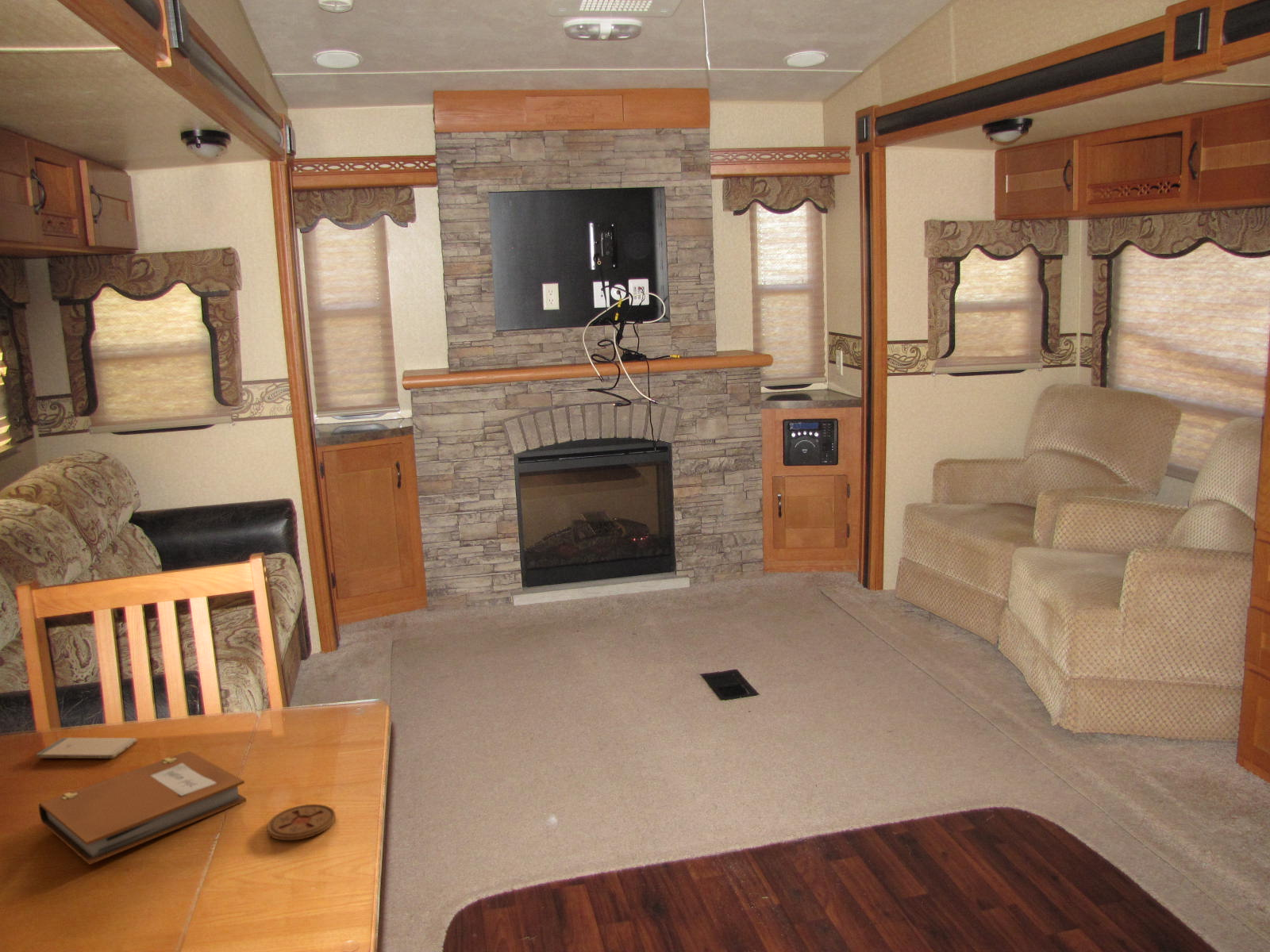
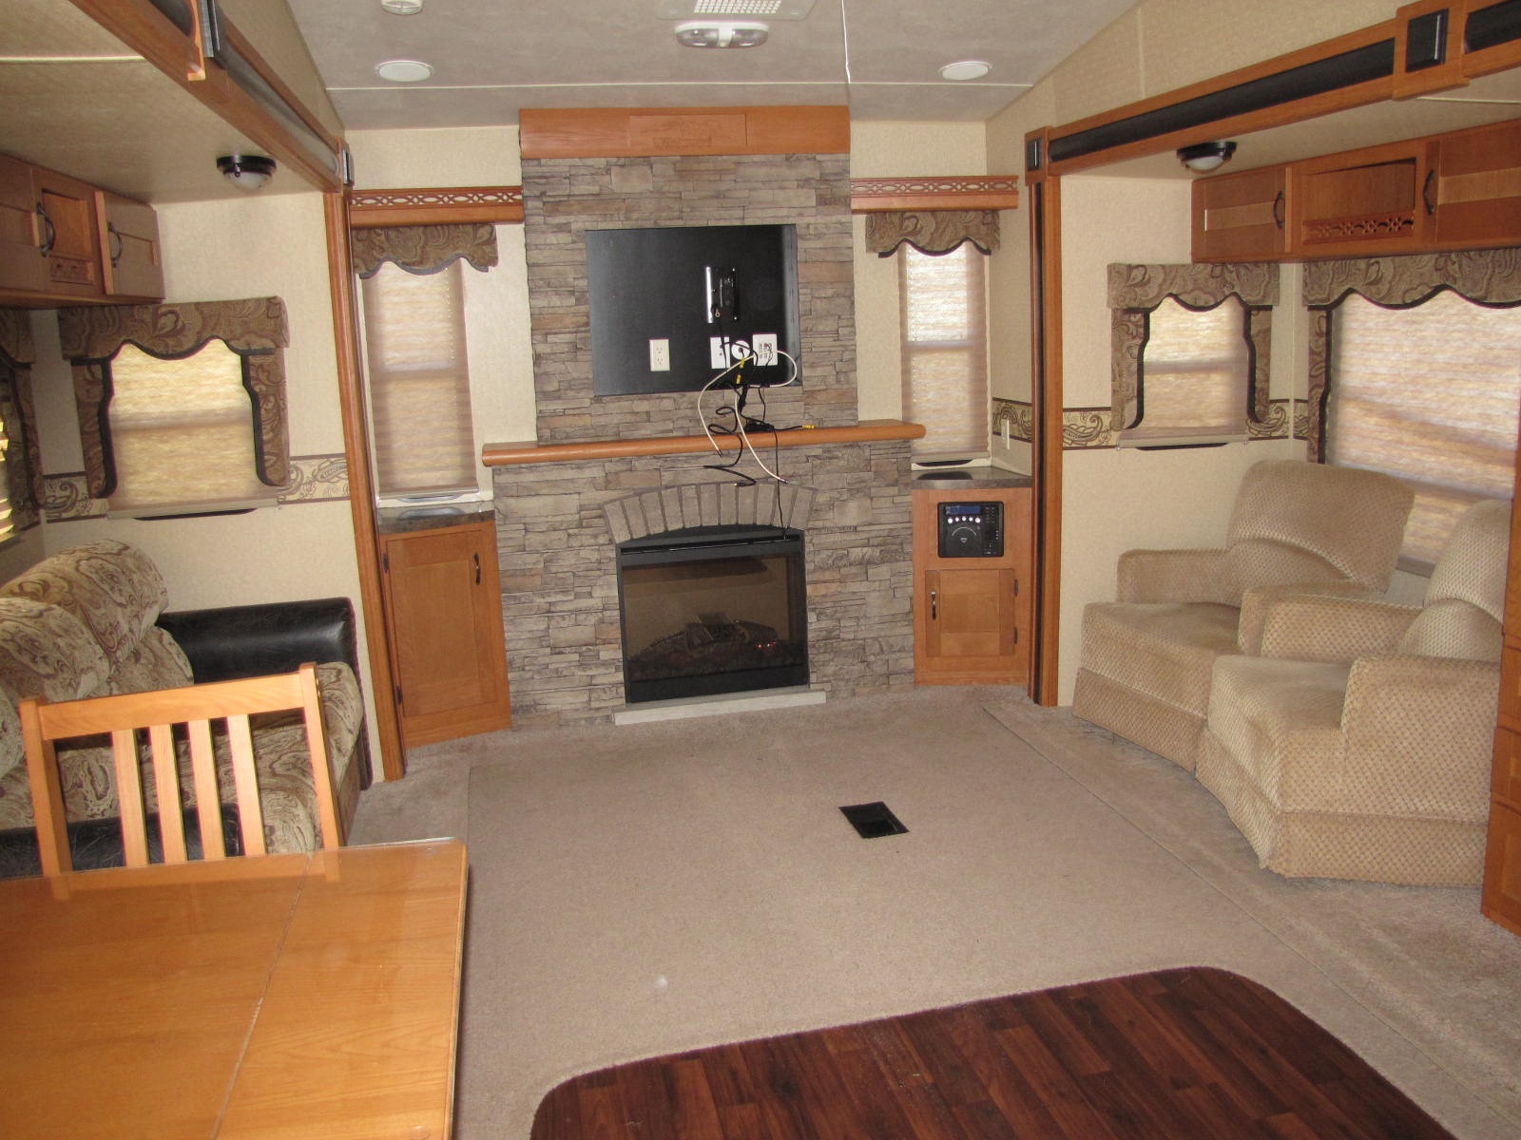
- notebook [38,750,247,866]
- coaster [266,804,337,841]
- smartphone [35,737,138,759]
